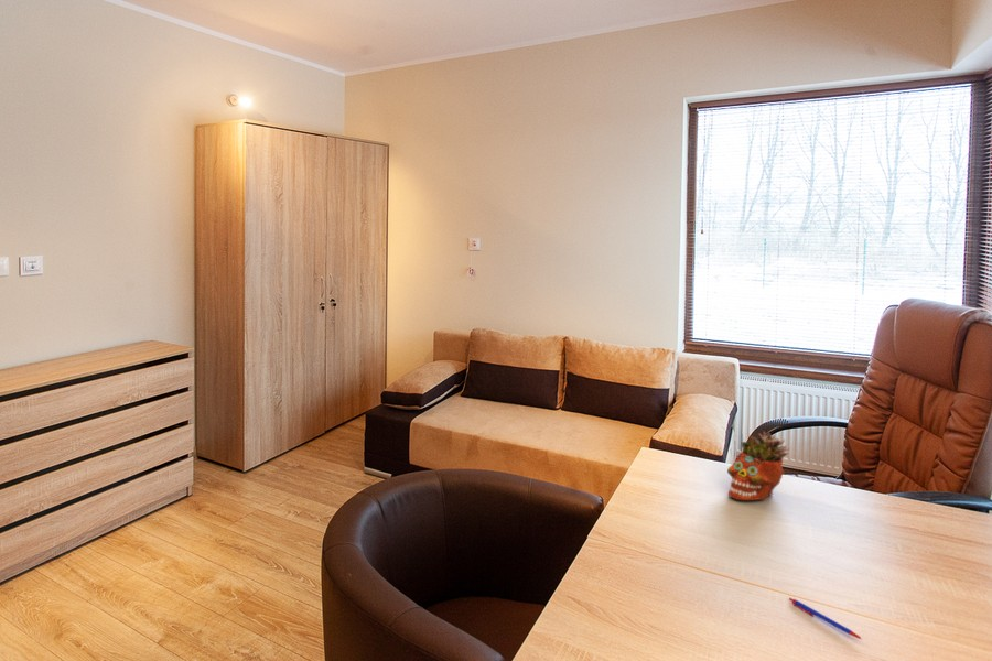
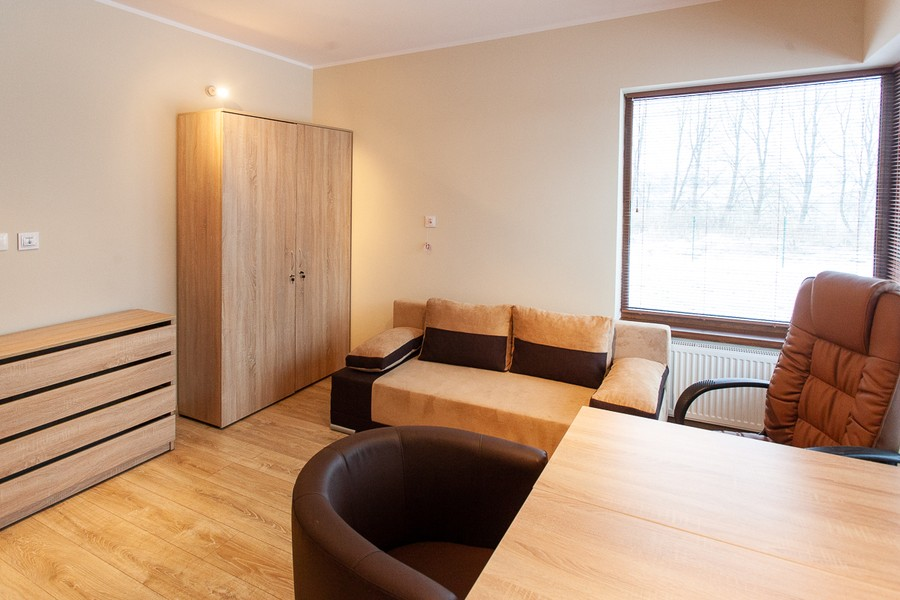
- succulent planter [726,430,791,501]
- pen [788,597,863,640]
